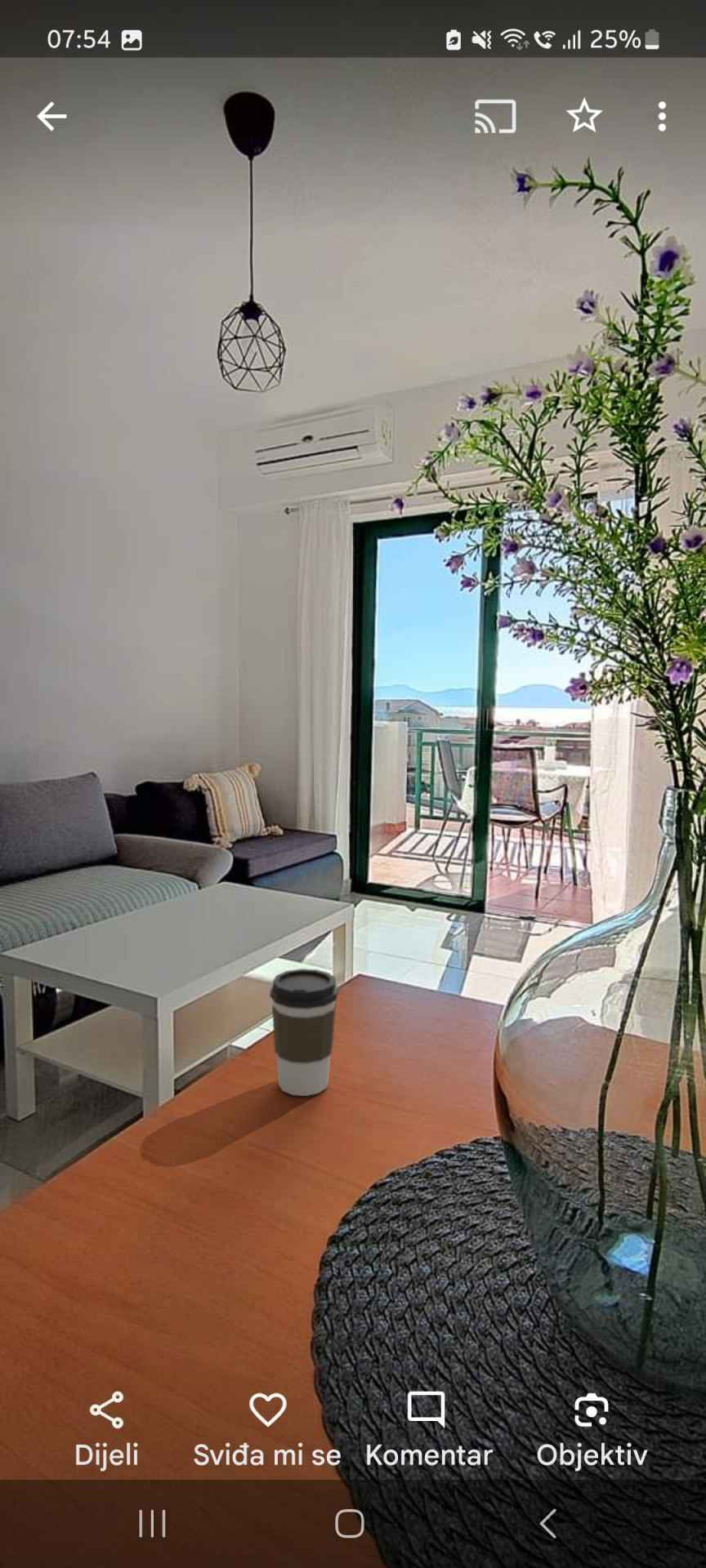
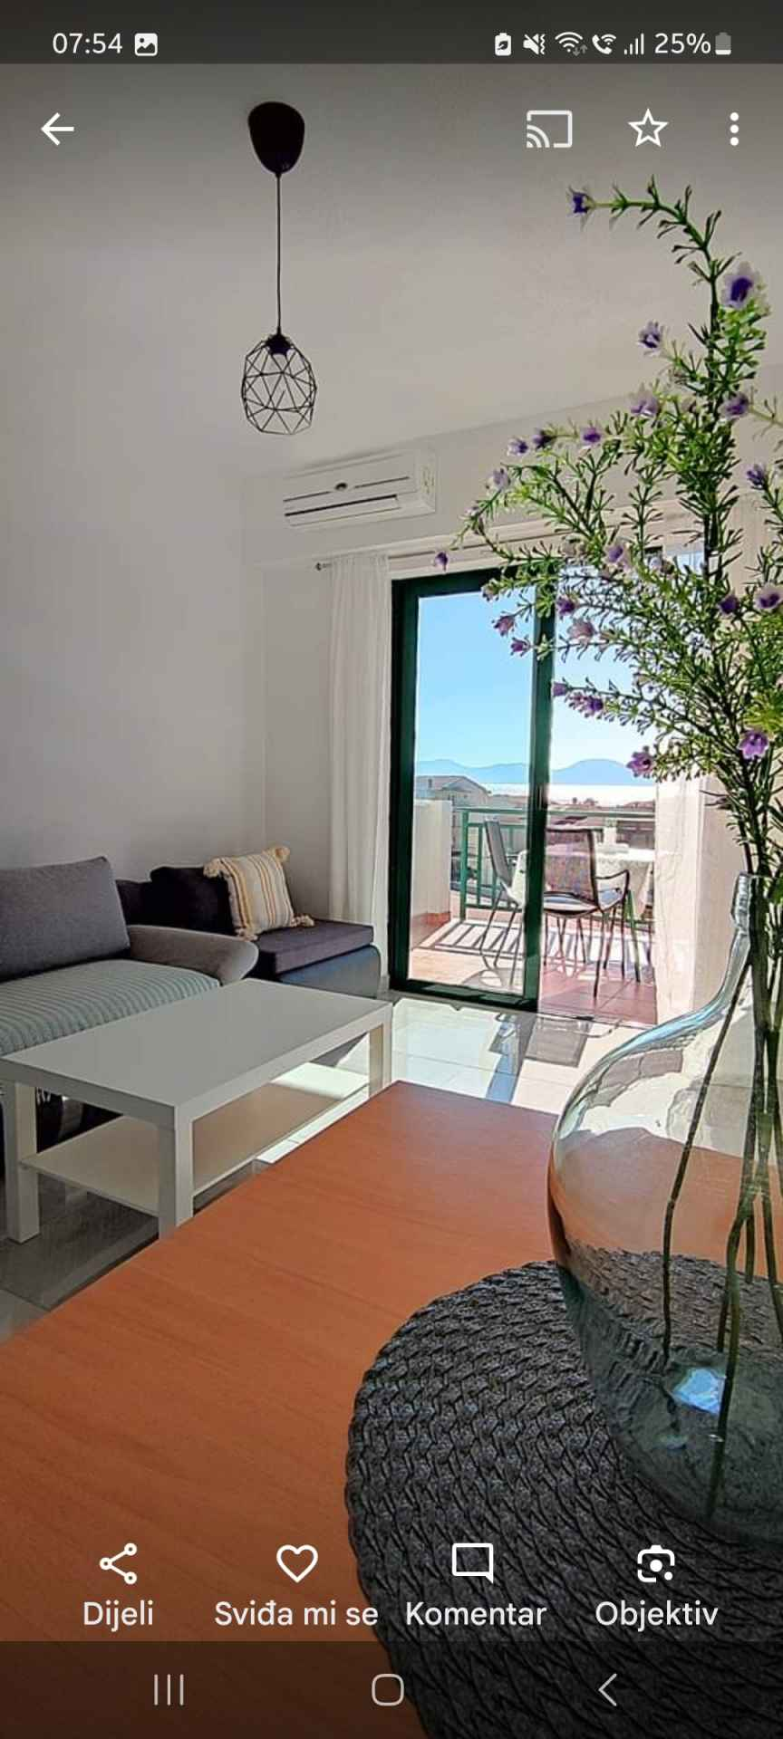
- coffee cup [269,968,339,1097]
